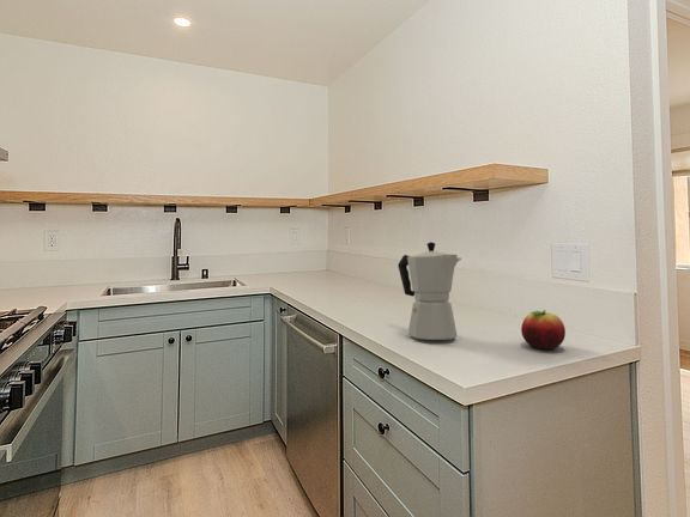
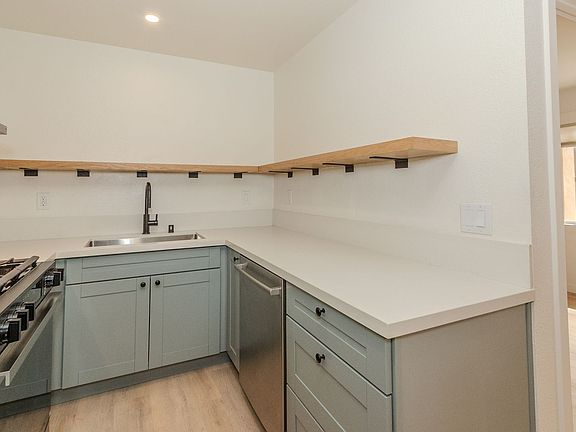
- moka pot [397,241,462,341]
- fruit [520,309,567,349]
